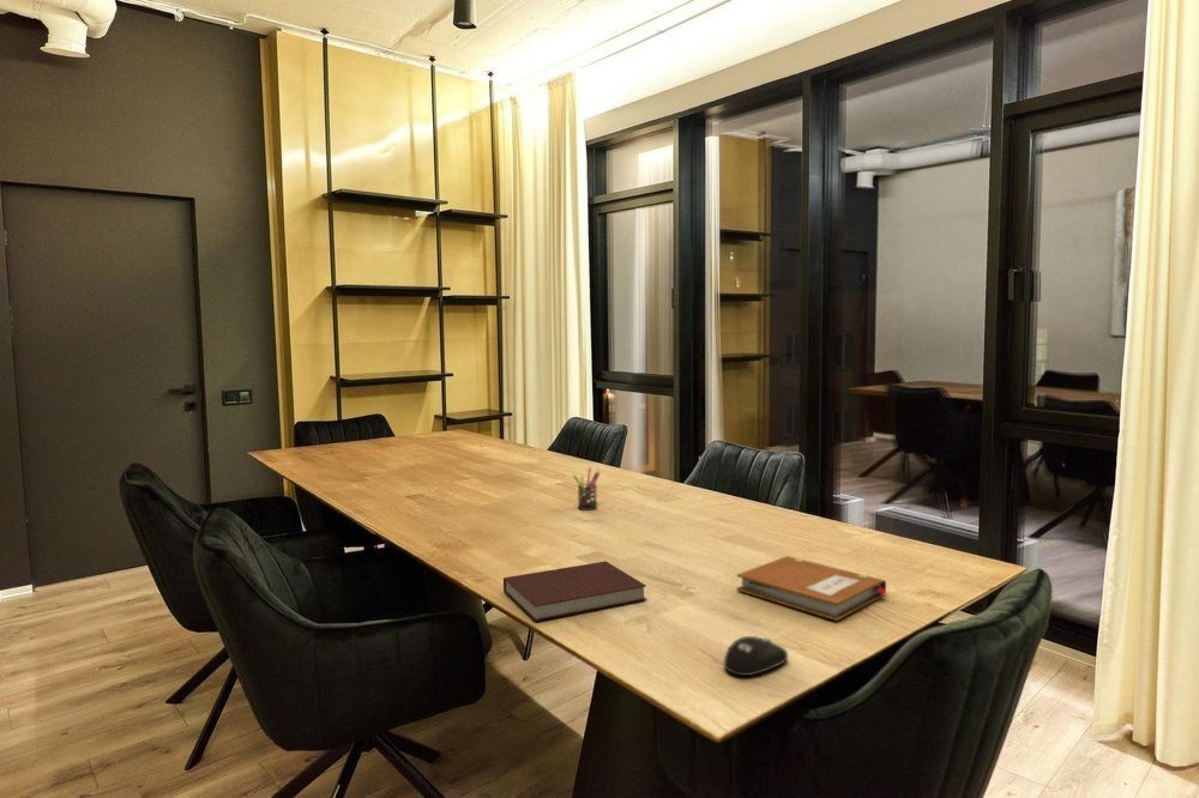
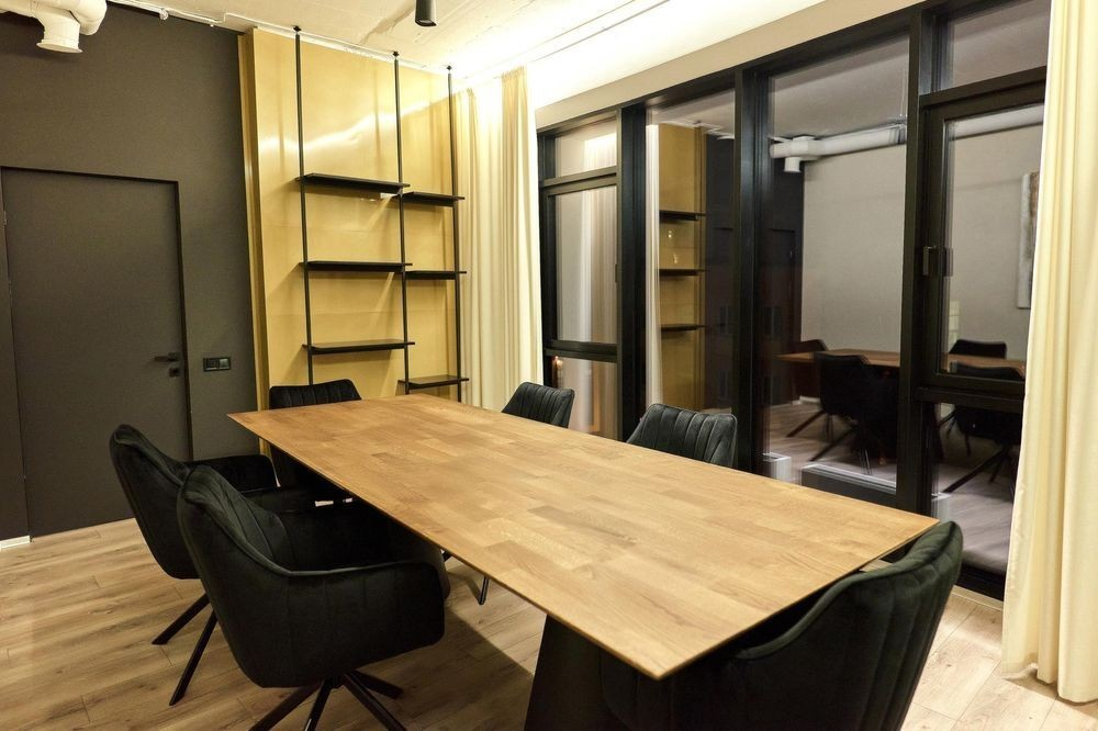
- pen holder [572,466,601,512]
- notebook [735,555,888,622]
- computer mouse [723,635,789,677]
- notebook [502,560,647,622]
